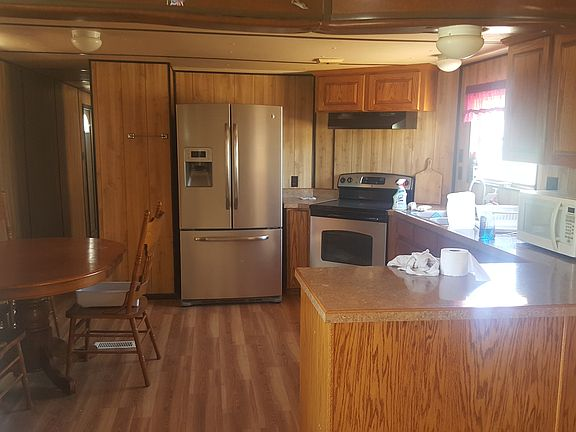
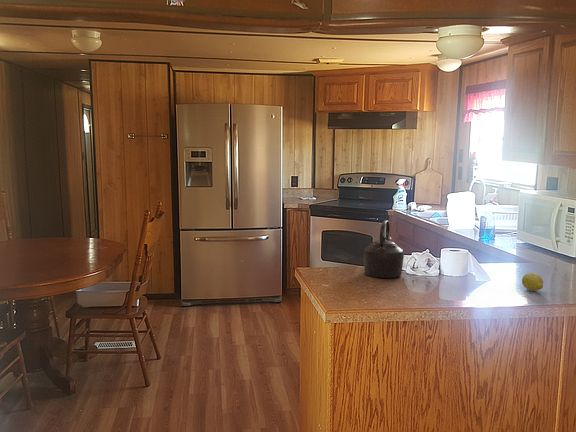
+ fruit [521,272,544,292]
+ kettle [363,219,405,279]
